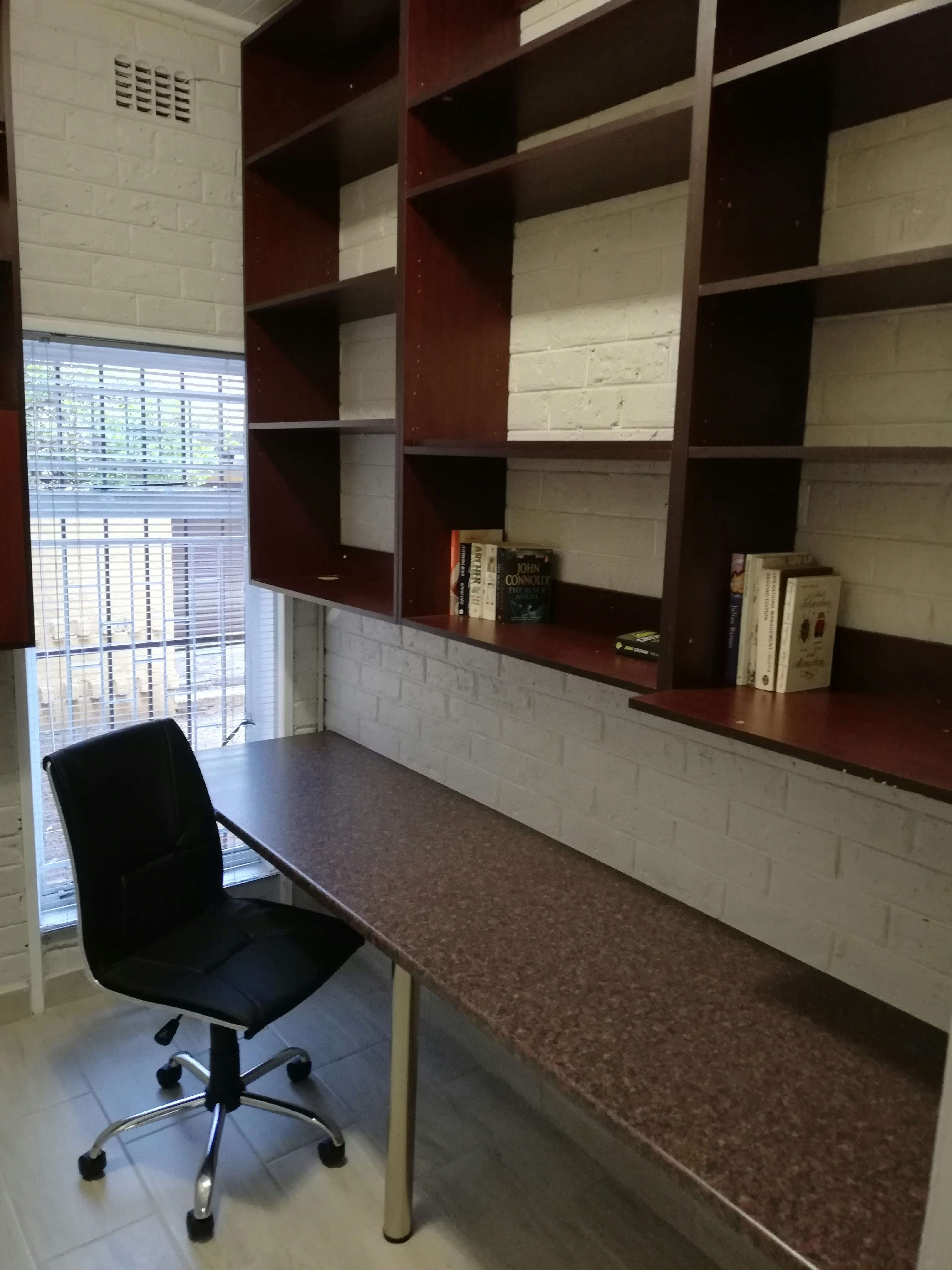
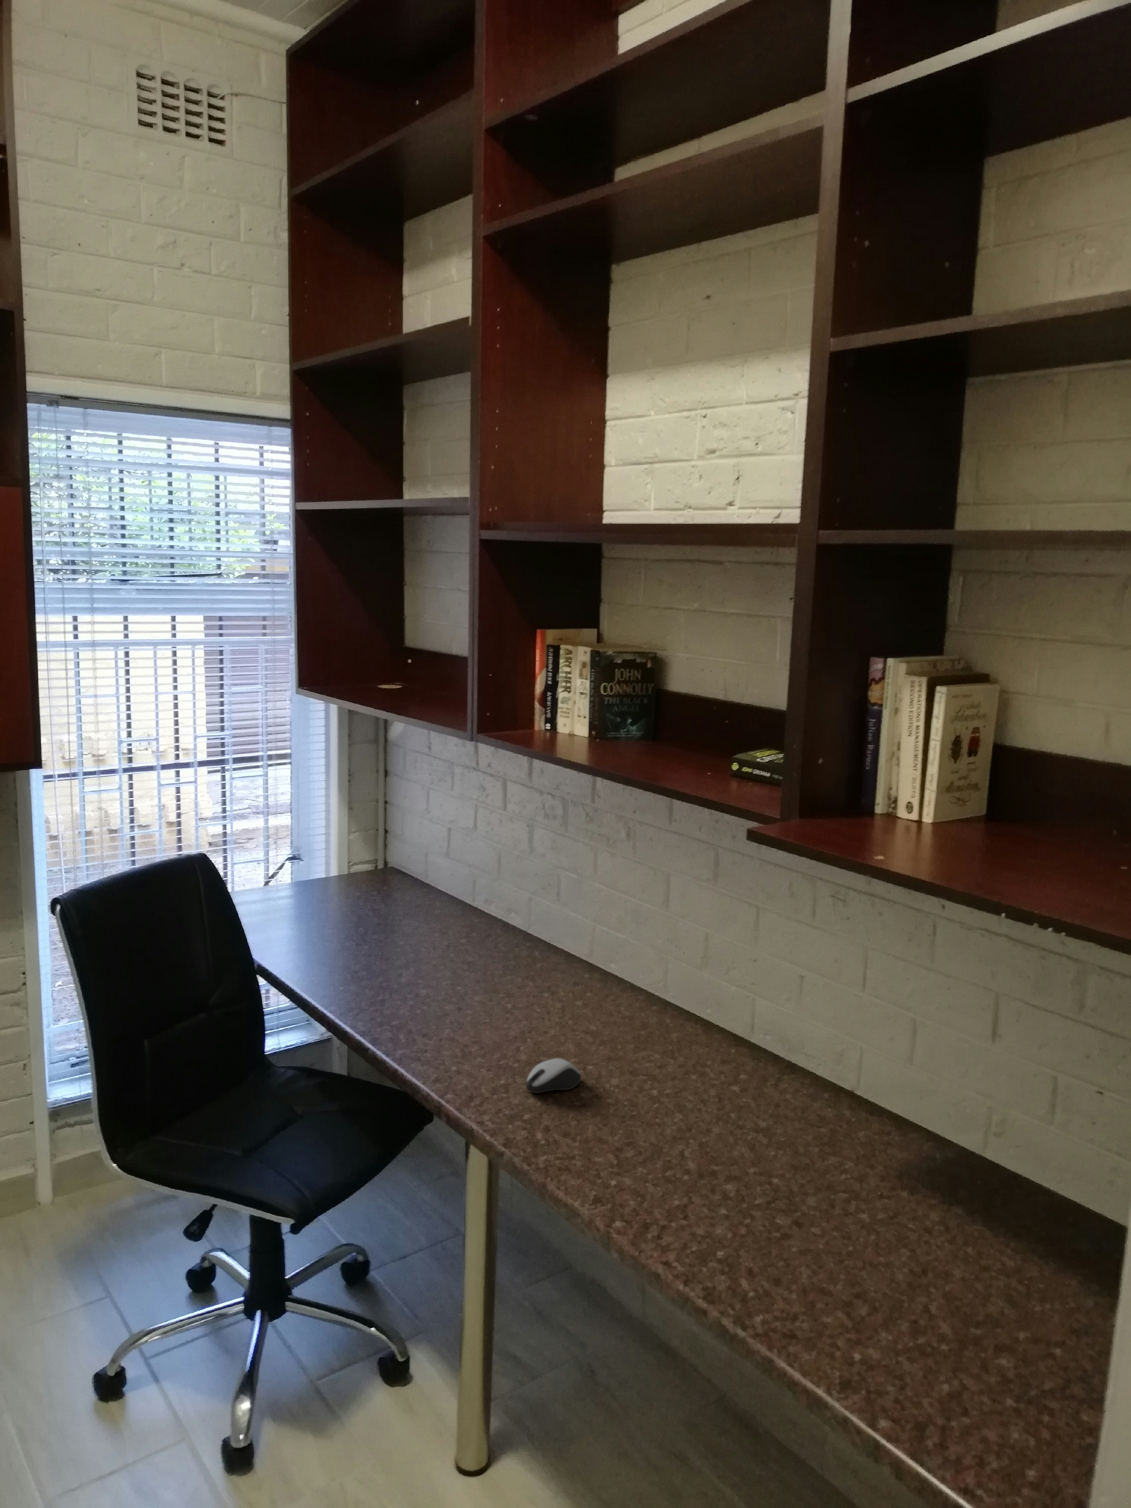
+ computer mouse [526,1058,581,1094]
